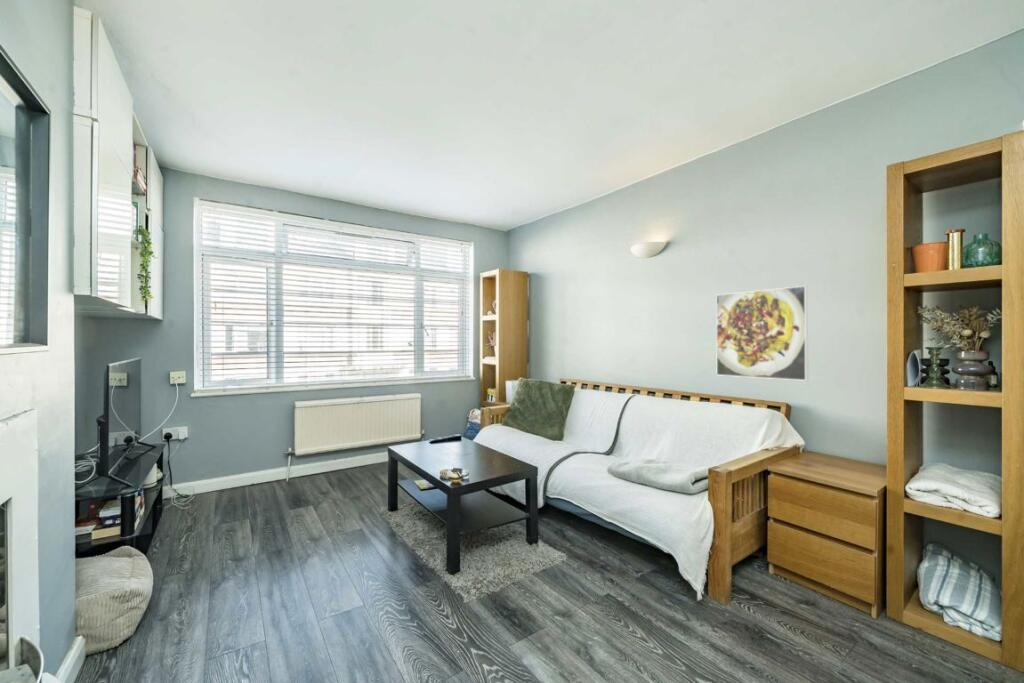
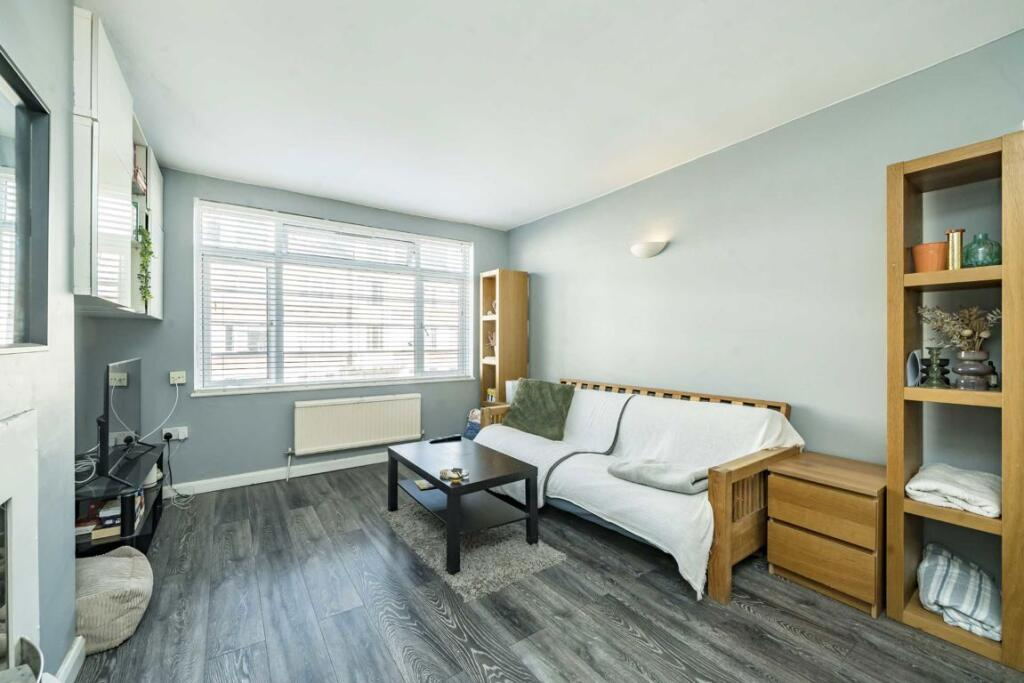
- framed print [715,285,809,382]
